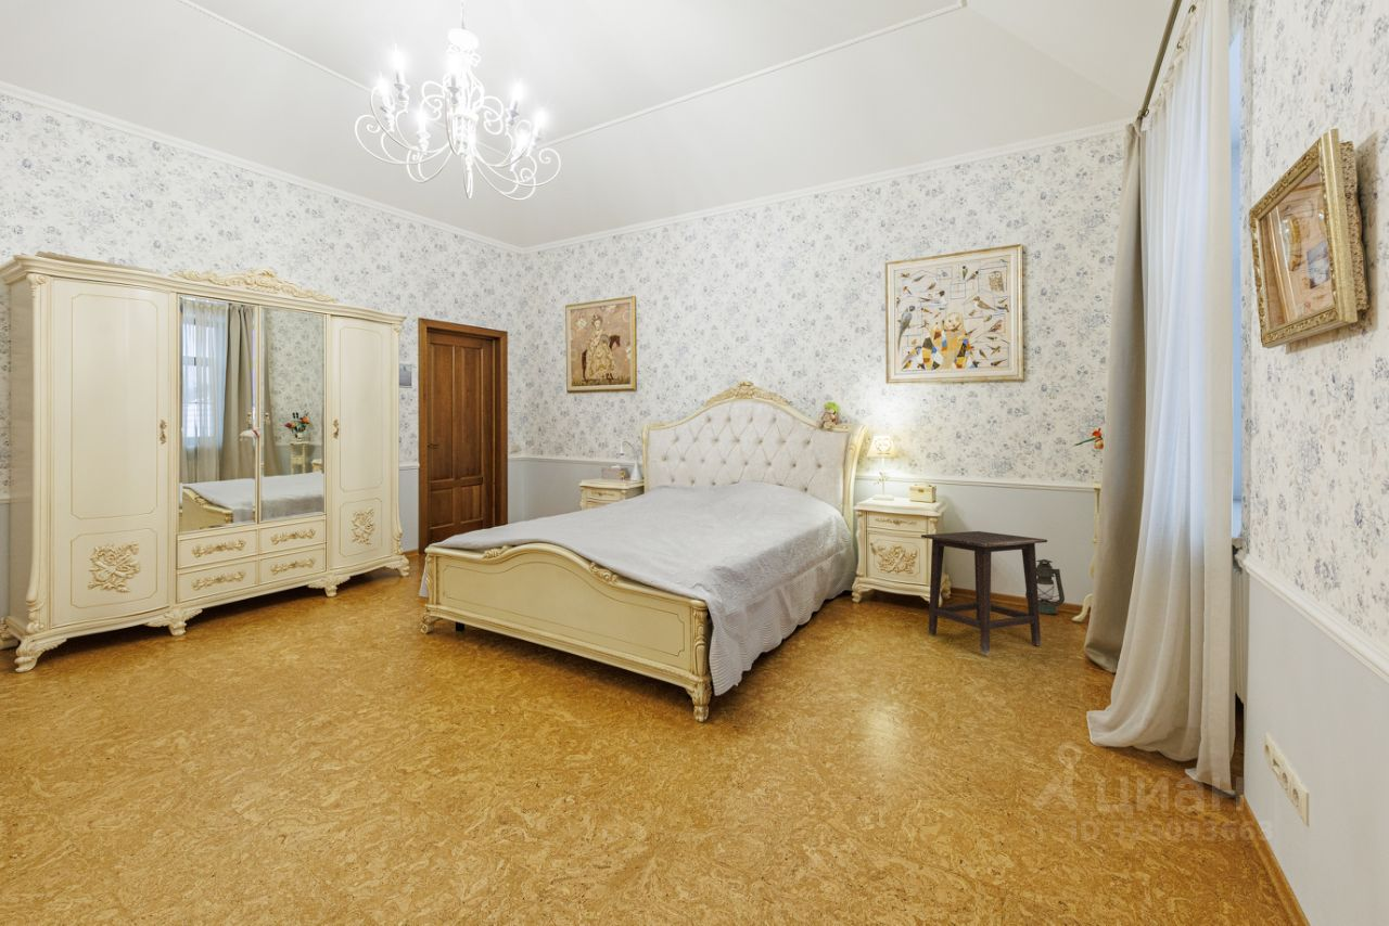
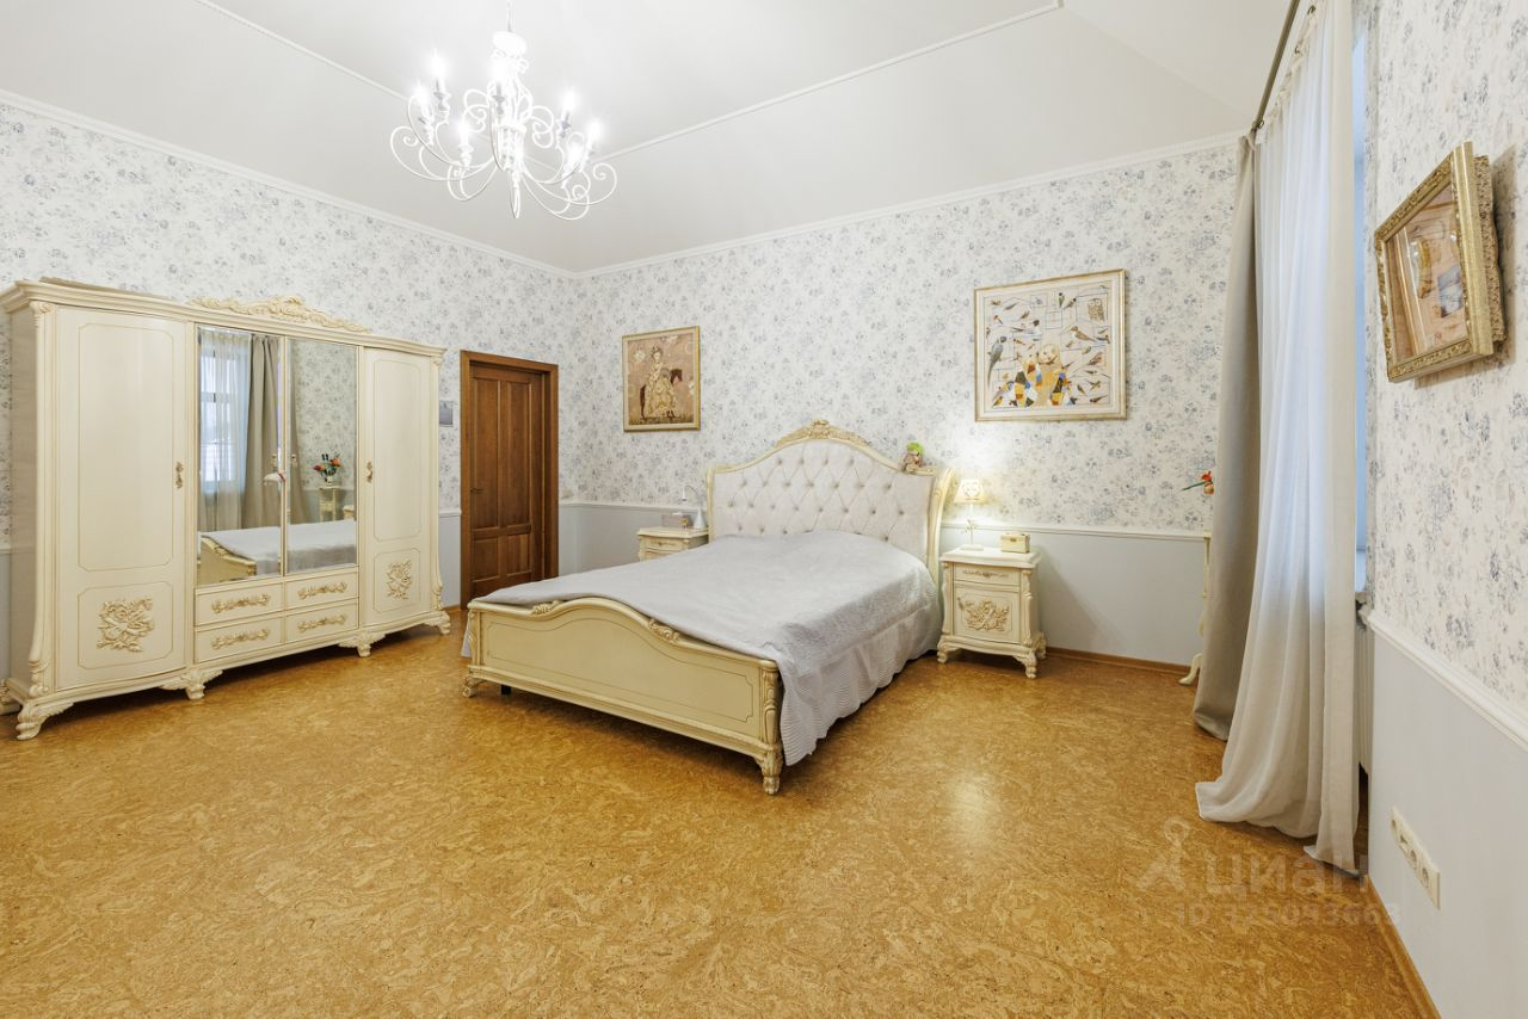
- side table [920,530,1048,655]
- lantern [1024,558,1066,615]
